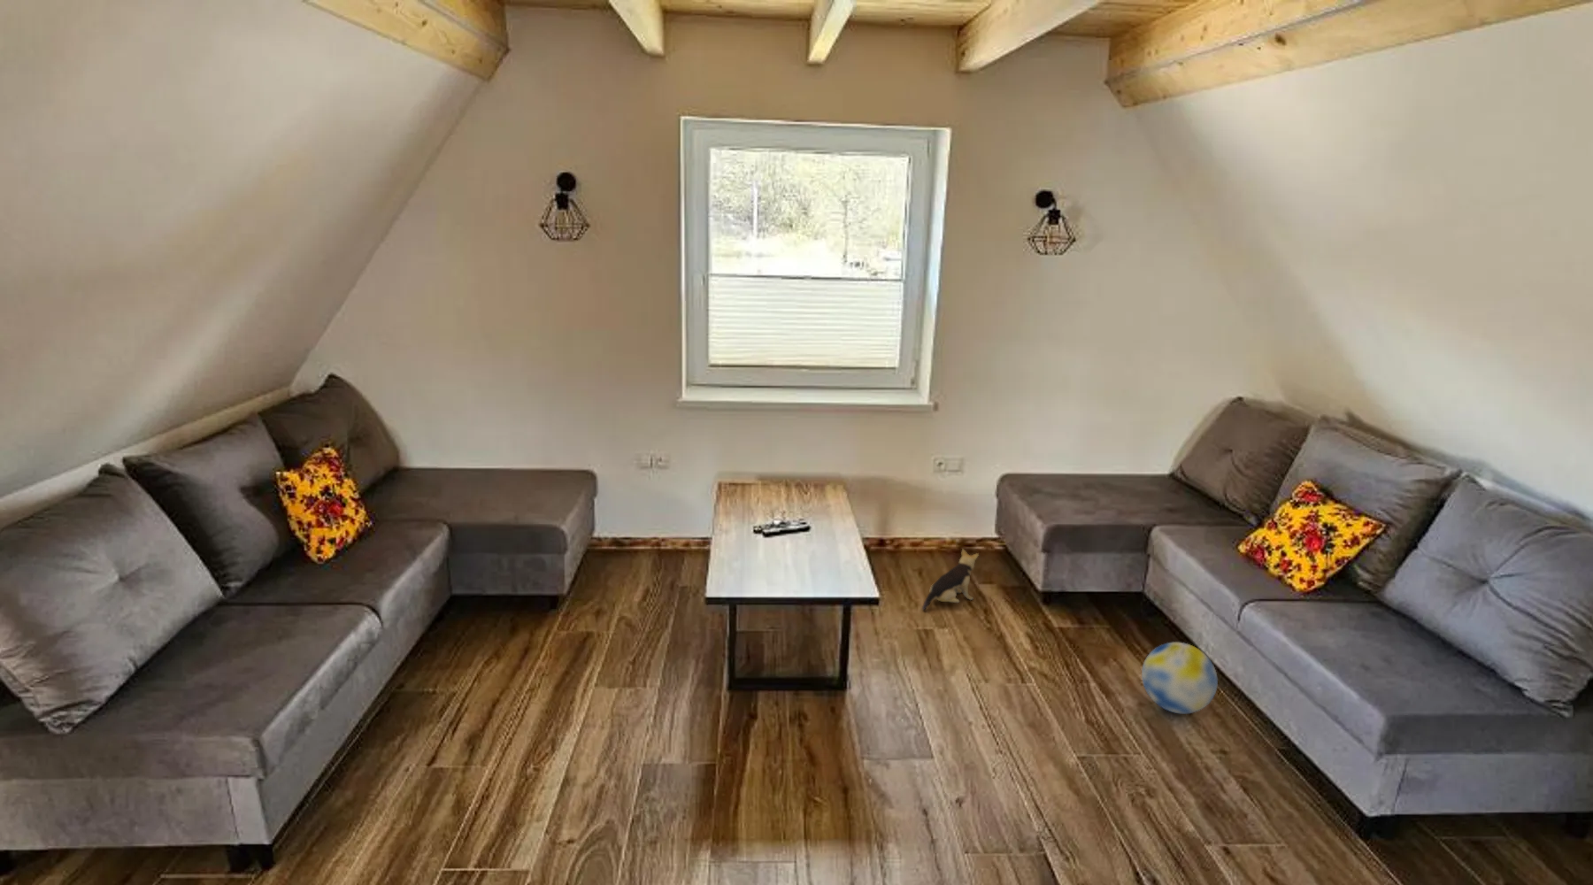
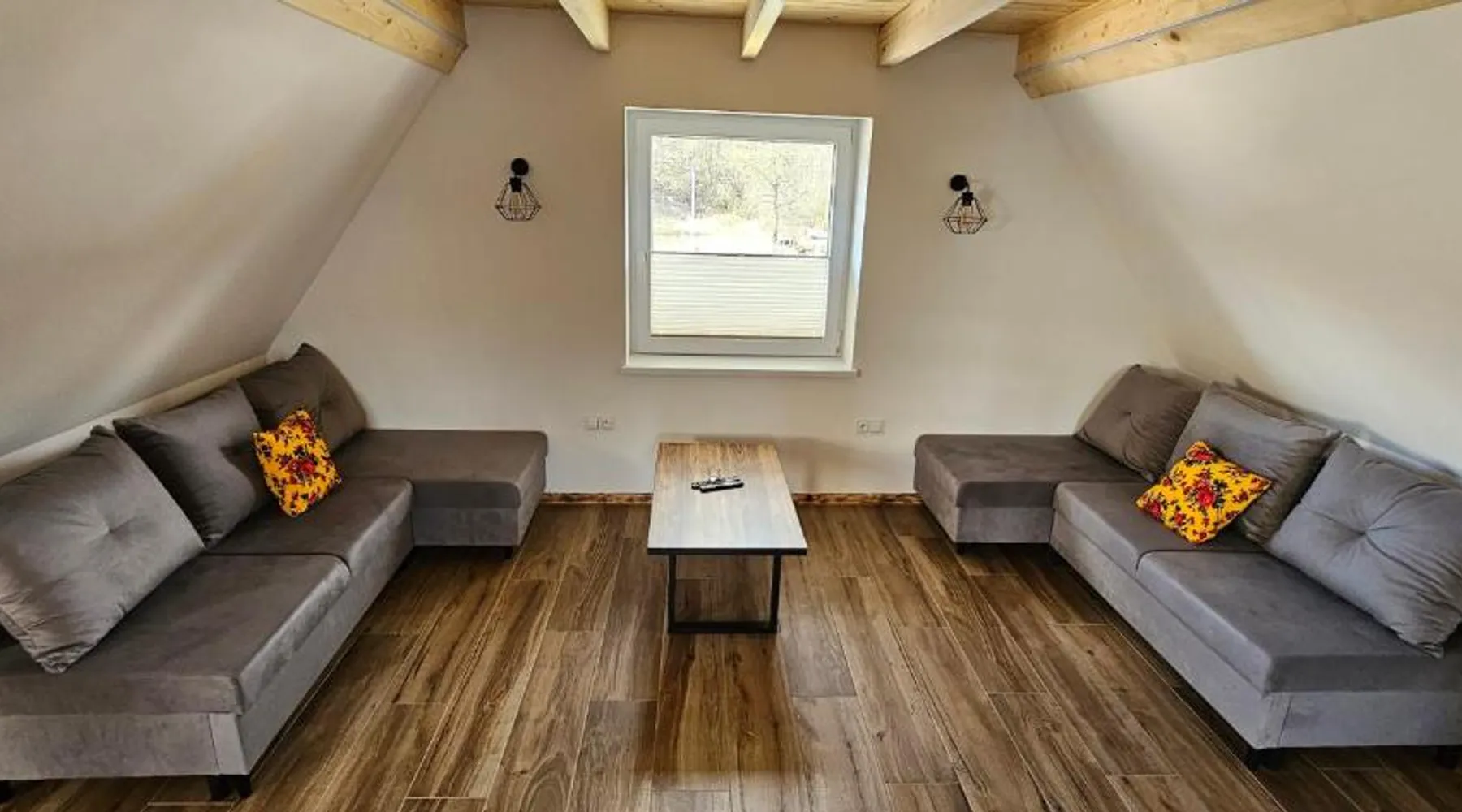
- plush toy [922,548,980,610]
- ball [1141,642,1218,715]
